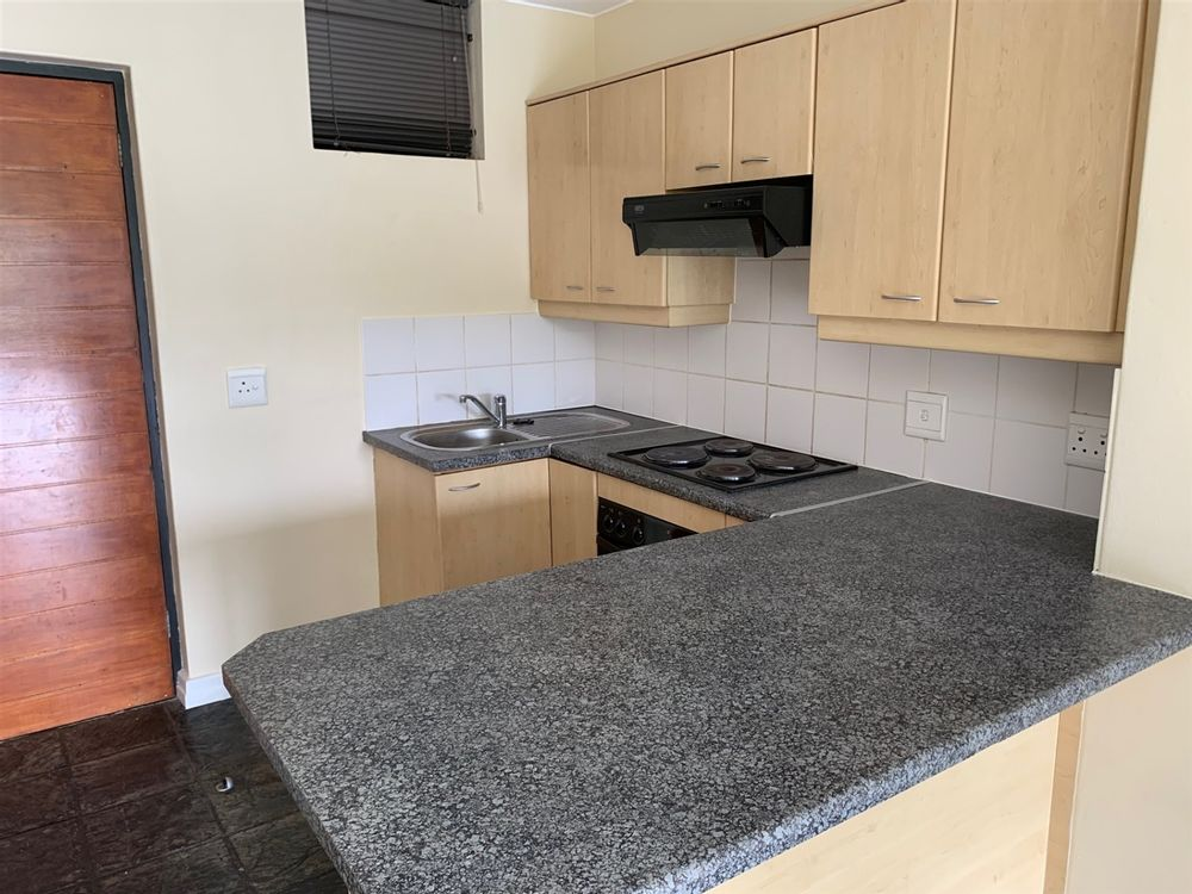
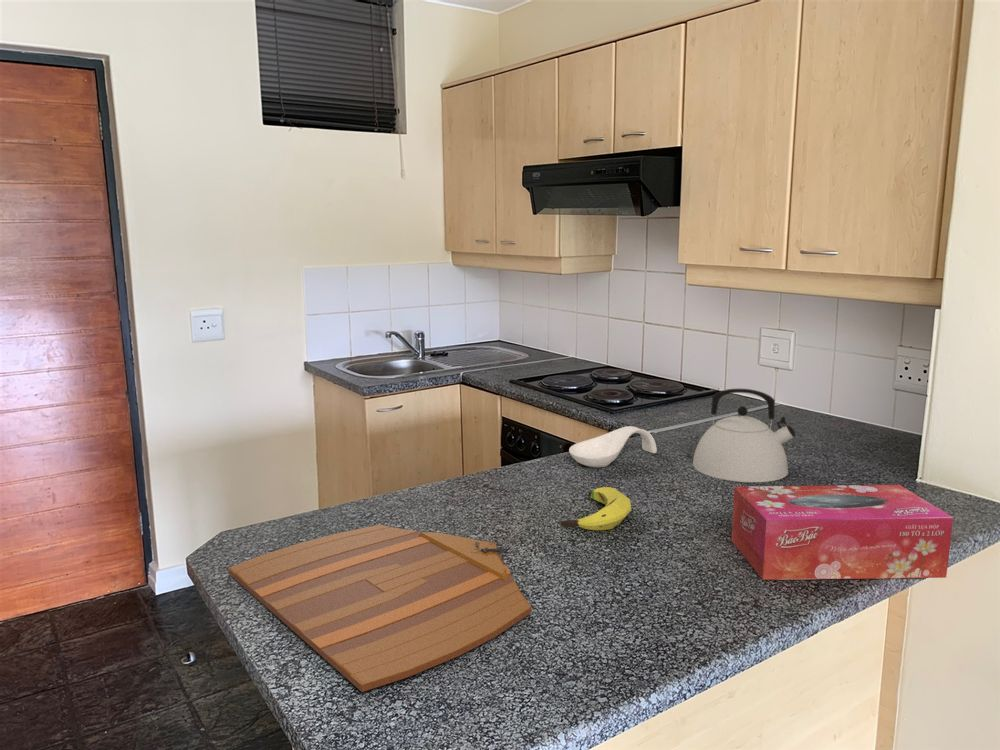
+ spoon rest [568,425,658,468]
+ tissue box [731,484,954,581]
+ cutting board [227,524,532,693]
+ kettle [692,388,796,483]
+ banana [560,486,632,531]
